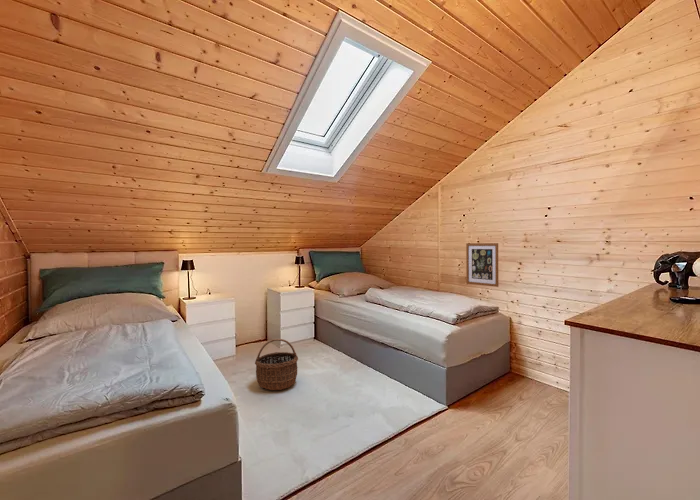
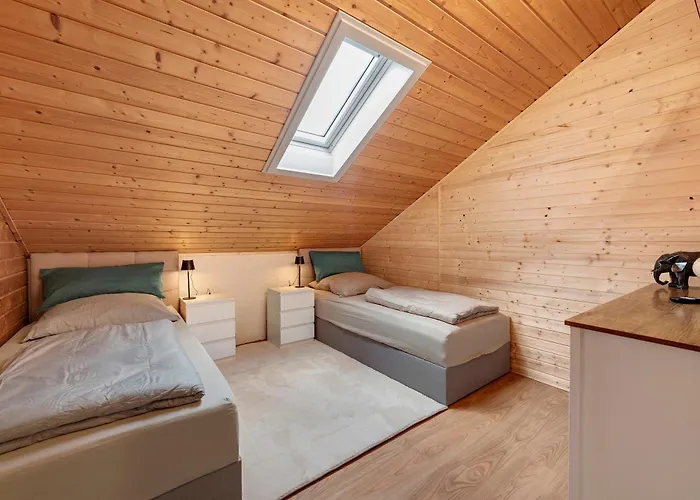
- wicker basket [254,338,299,391]
- wall art [465,242,499,288]
